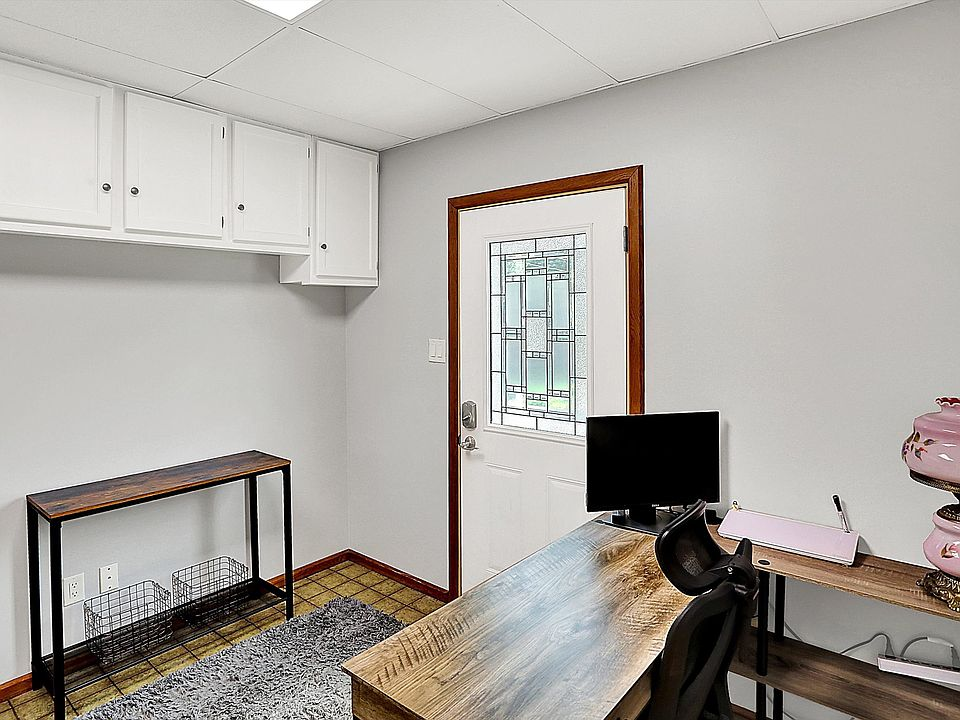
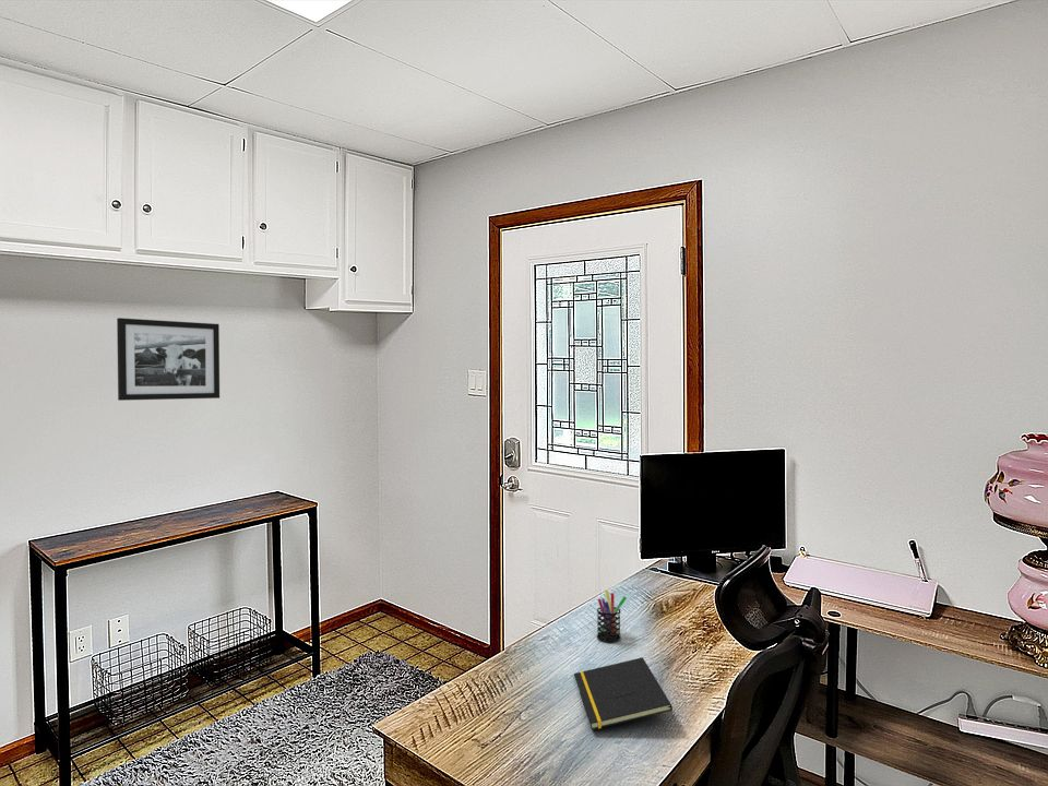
+ notepad [573,656,674,730]
+ picture frame [116,317,221,402]
+ pen holder [596,590,628,643]
